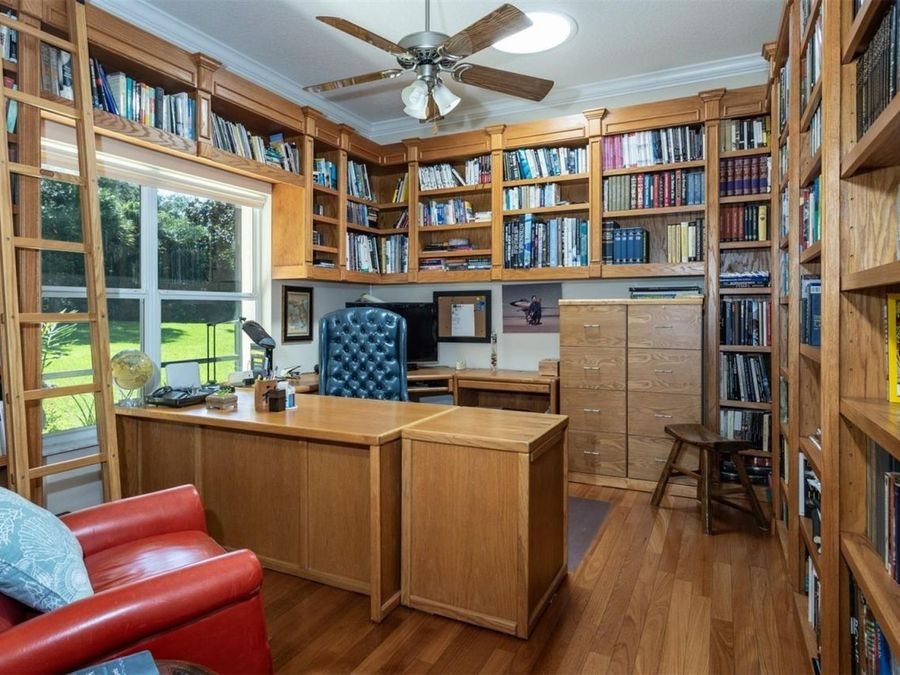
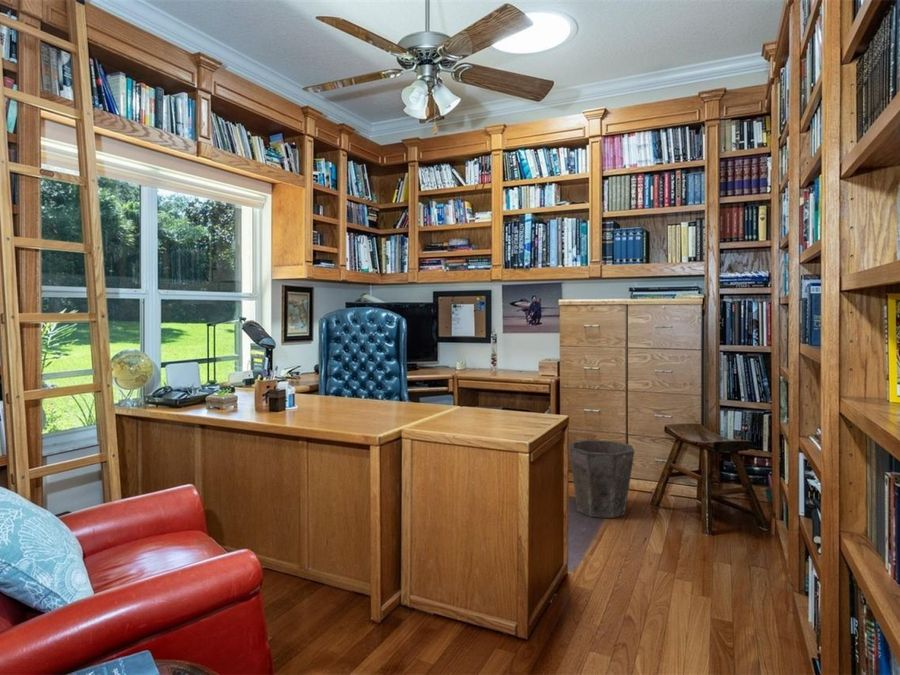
+ waste bin [568,439,635,519]
